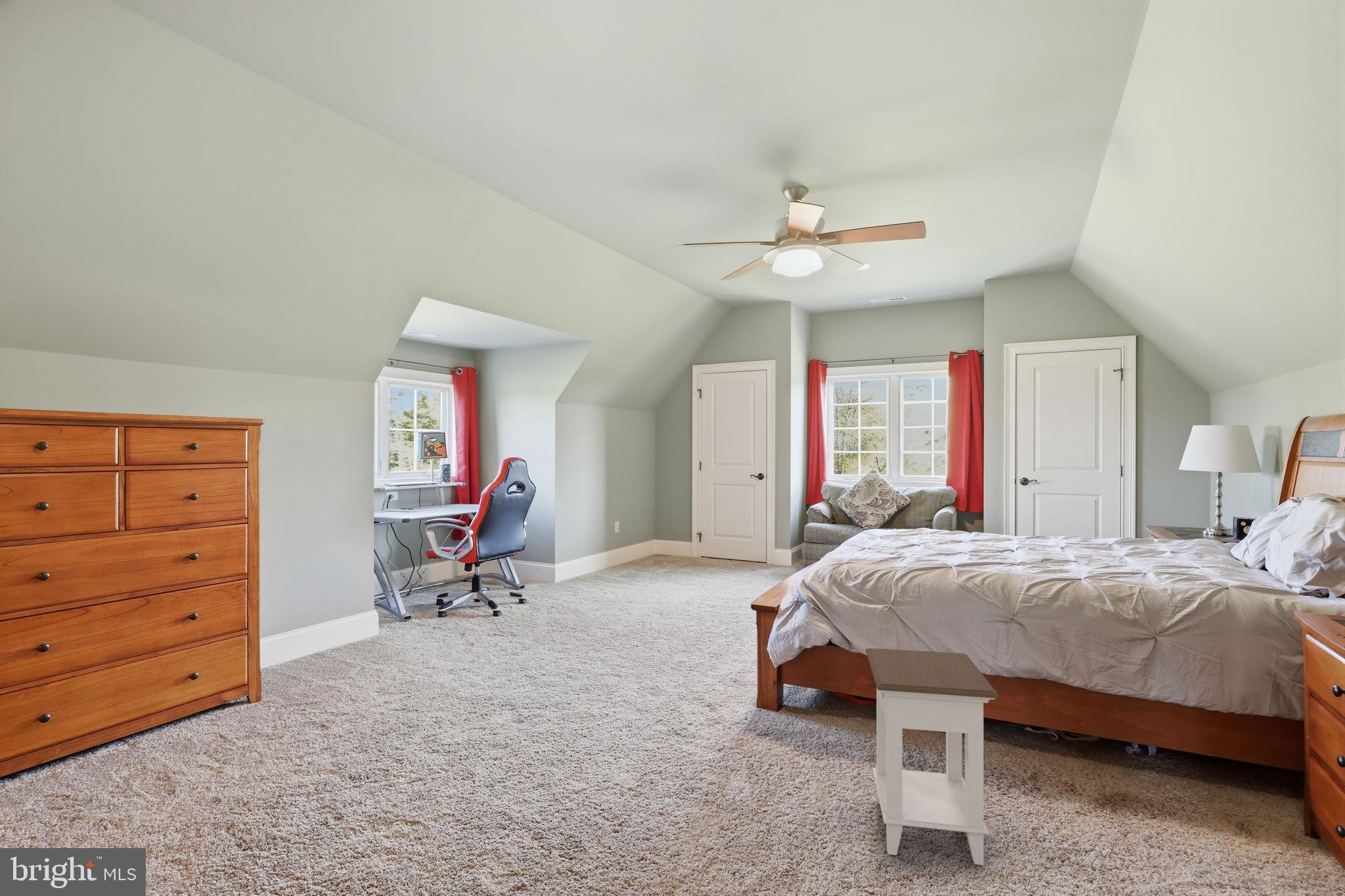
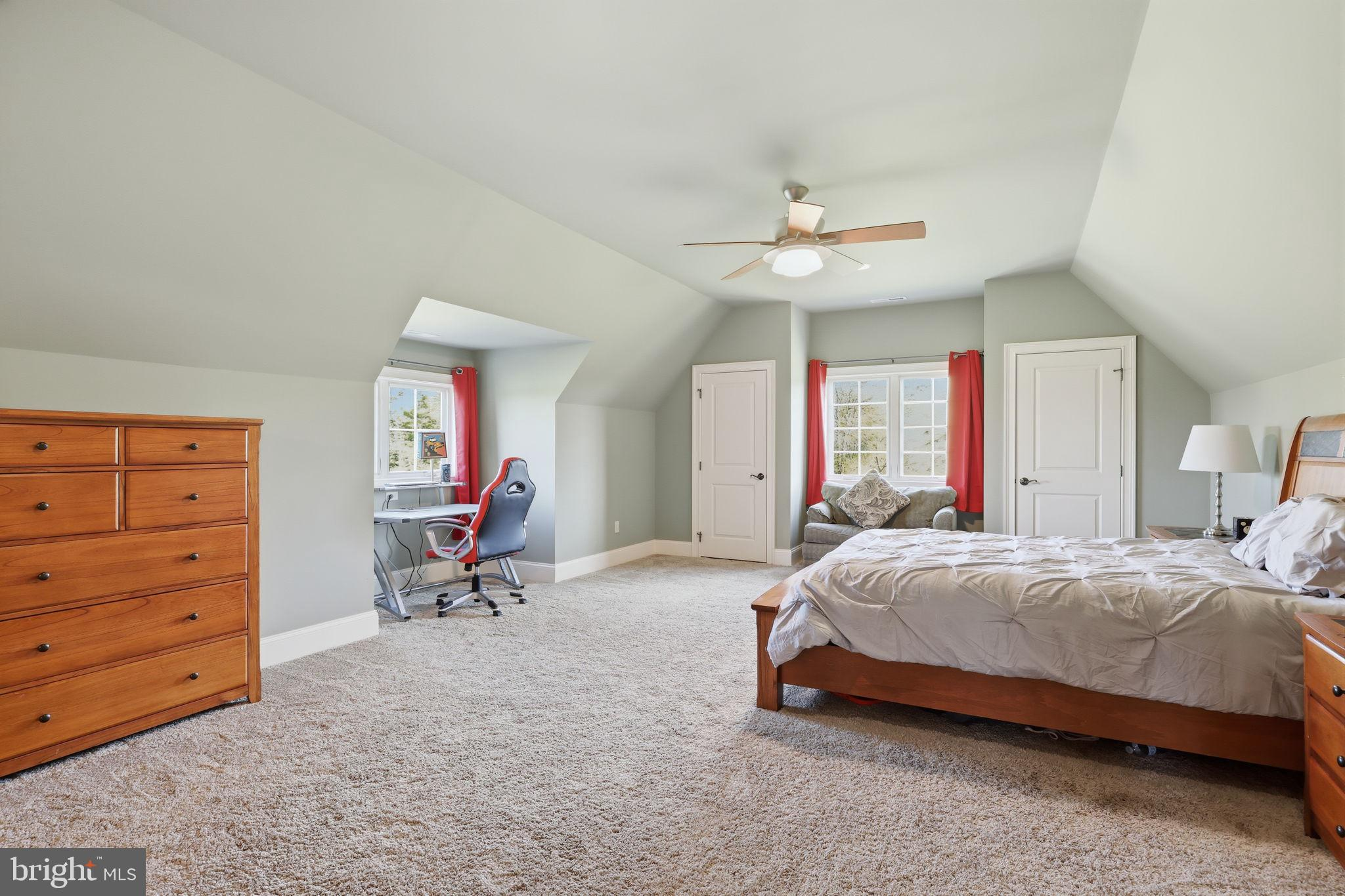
- nightstand [865,647,1000,866]
